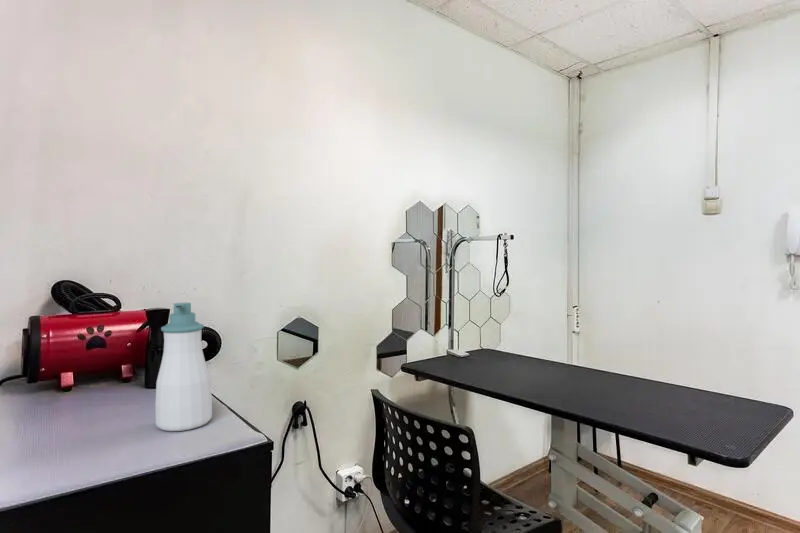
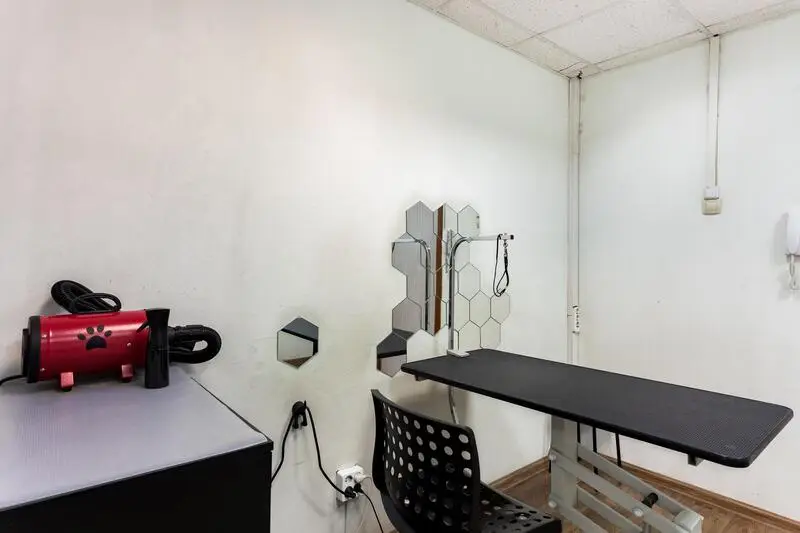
- soap bottle [154,302,213,432]
